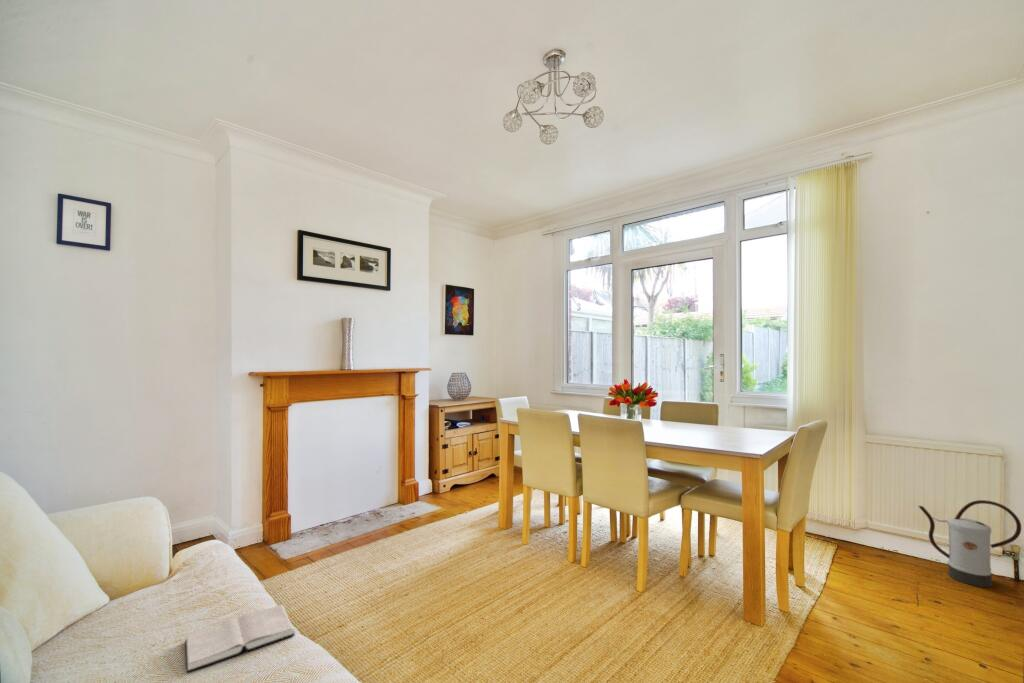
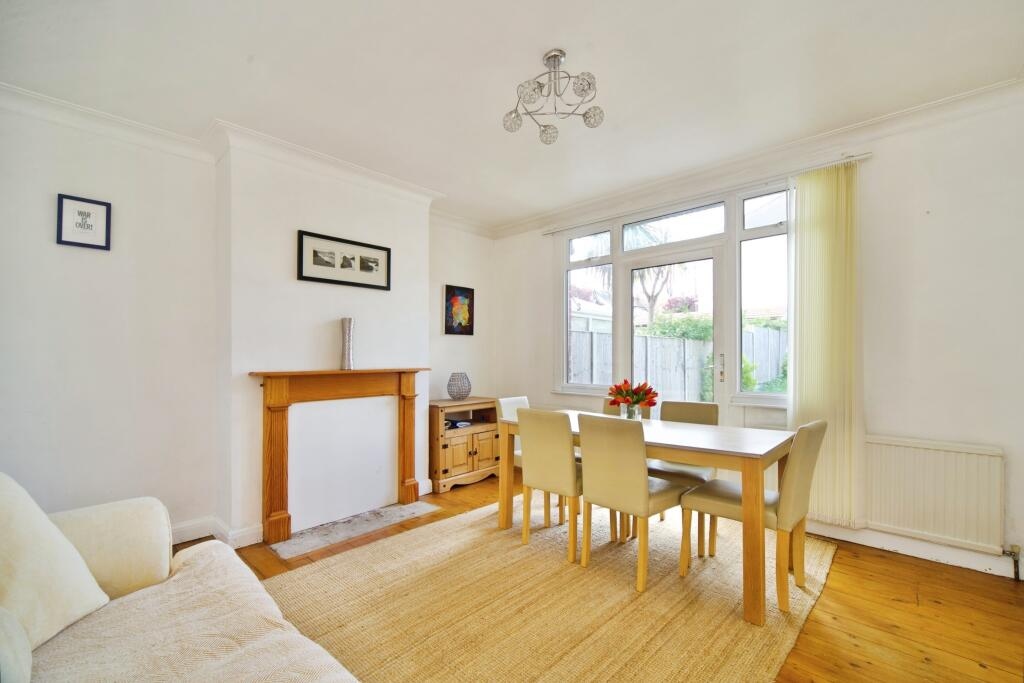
- hardback book [184,604,296,674]
- watering can [918,499,1022,588]
